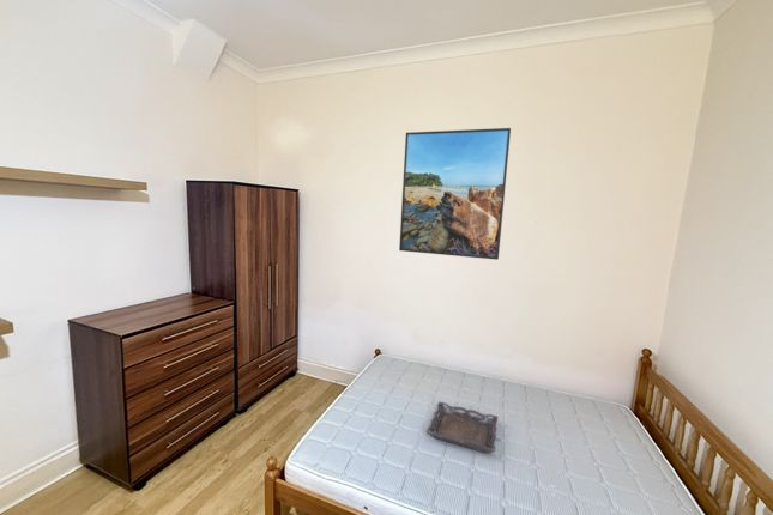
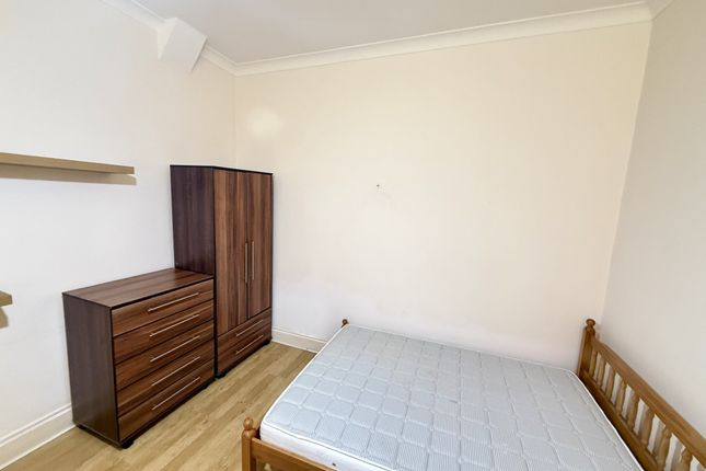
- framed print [398,127,512,261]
- tray [425,401,499,454]
